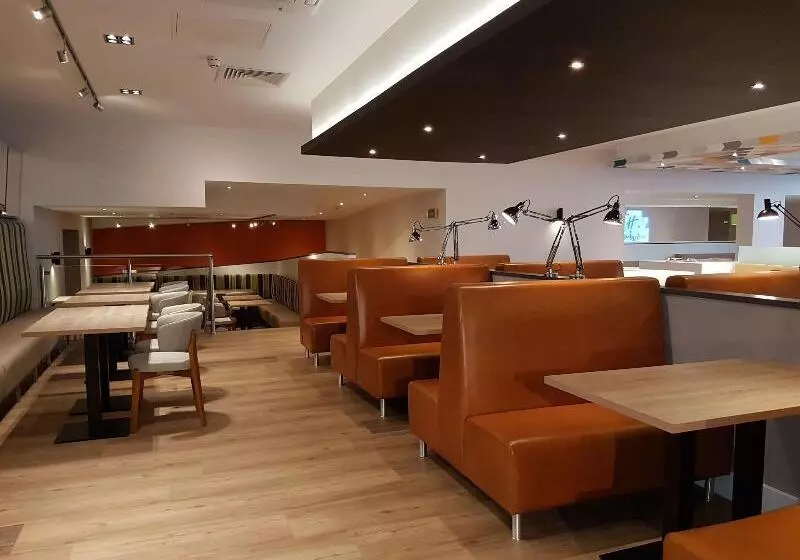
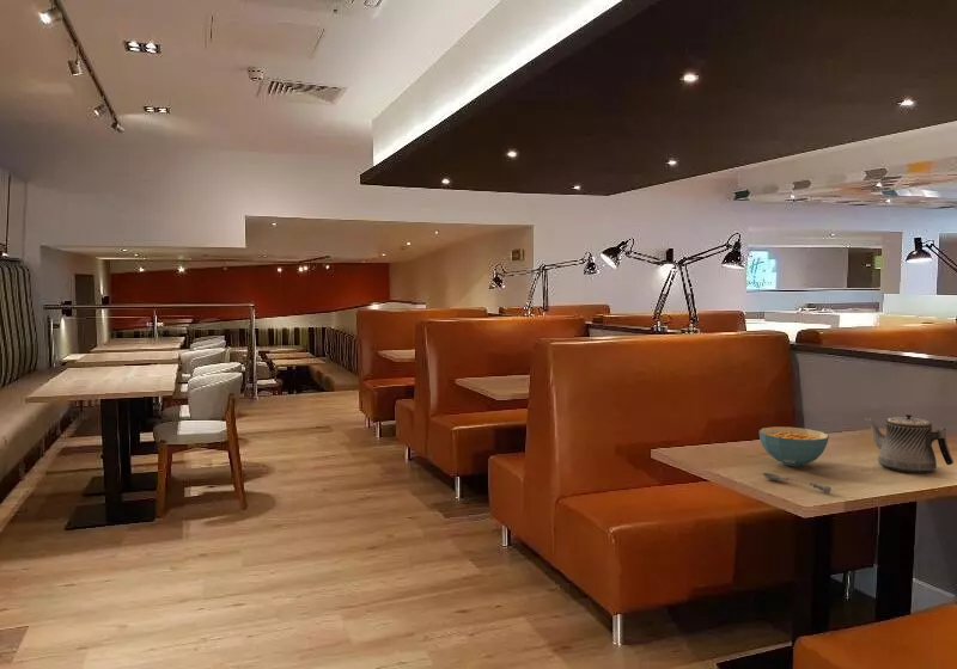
+ cereal bowl [758,425,830,467]
+ soupspoon [761,472,833,495]
+ teapot [864,413,955,474]
